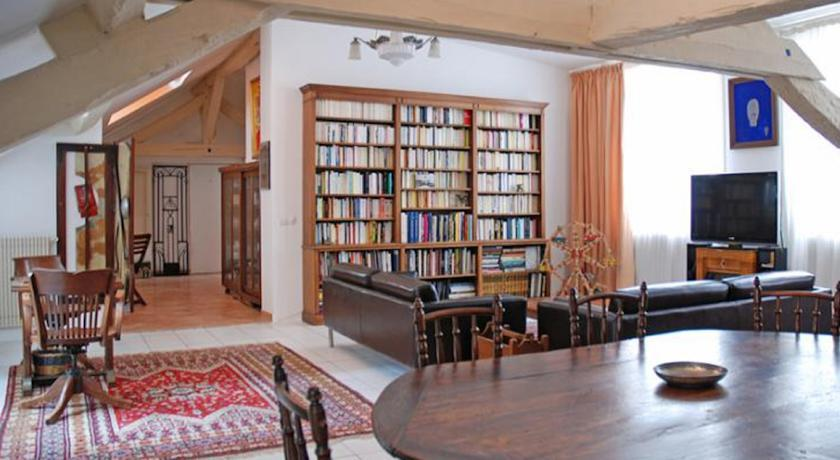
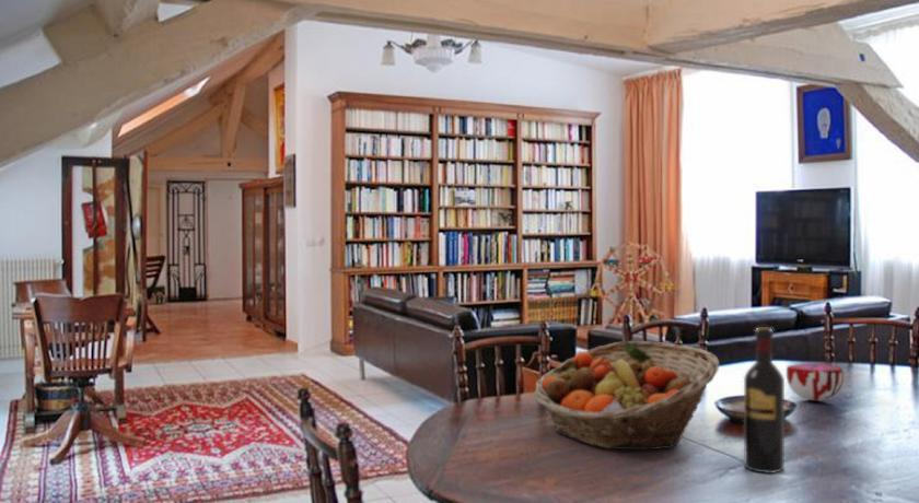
+ fruit basket [533,340,720,452]
+ wine bottle [743,326,786,475]
+ decorative bowl [786,363,845,402]
